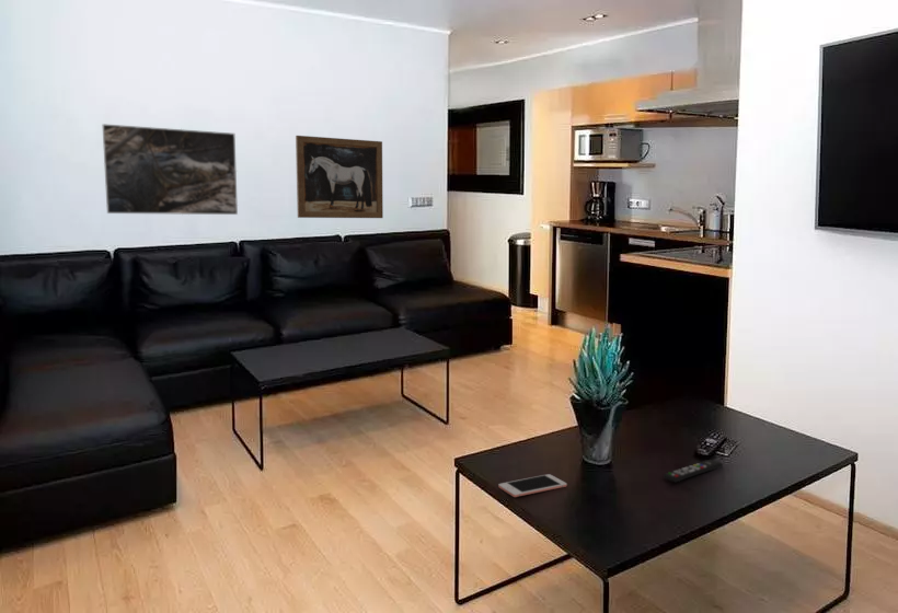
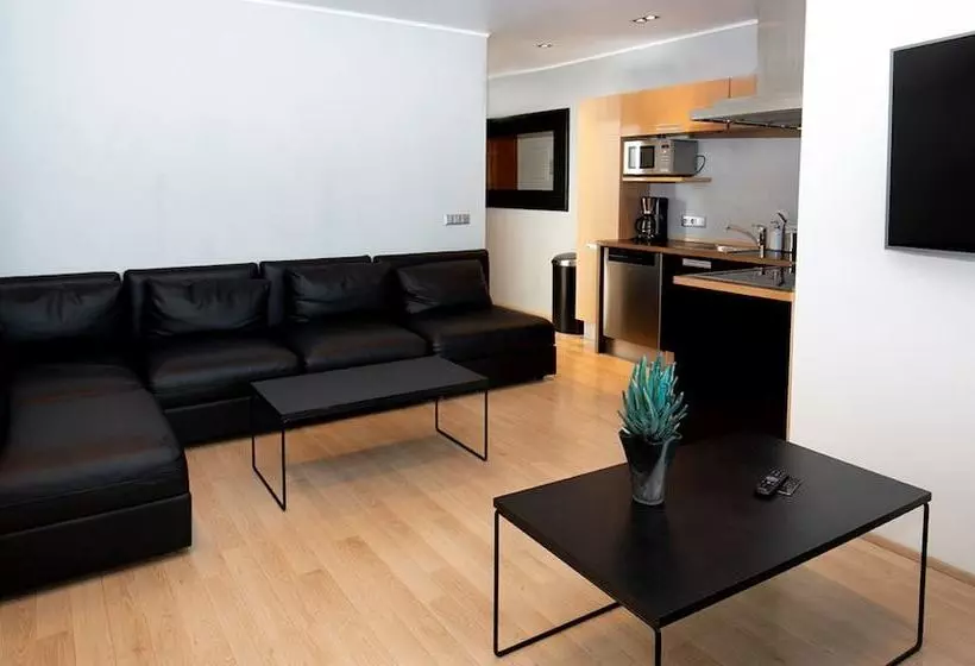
- remote control [663,459,724,483]
- wall art [295,135,384,219]
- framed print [102,123,239,216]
- cell phone [497,473,568,498]
